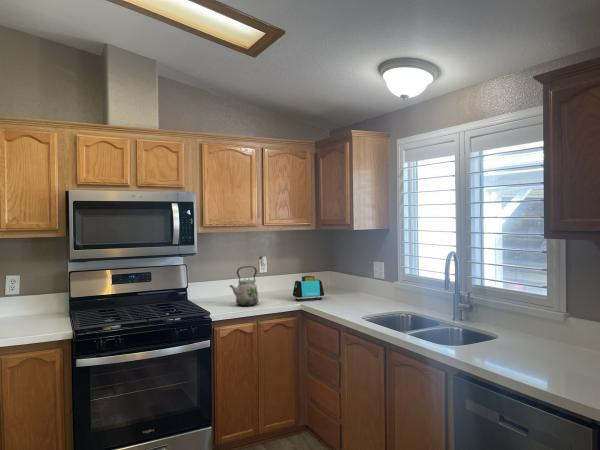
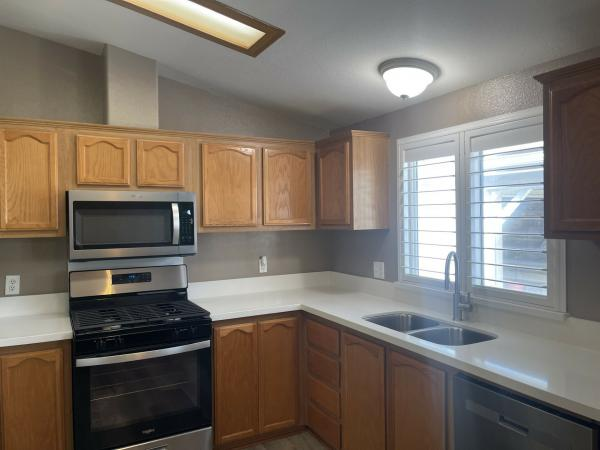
- toaster [292,275,325,302]
- kettle [228,265,260,307]
